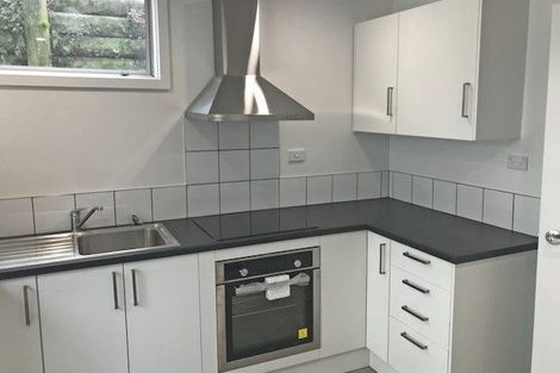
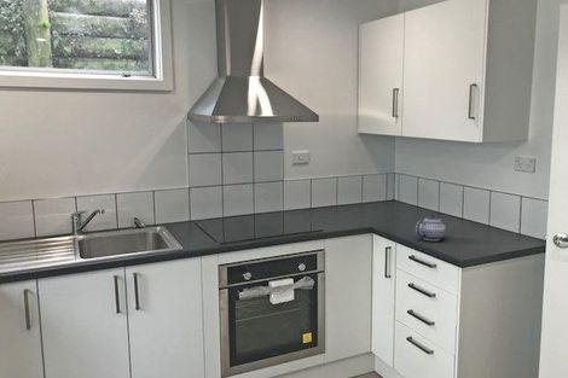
+ teapot [415,214,450,242]
